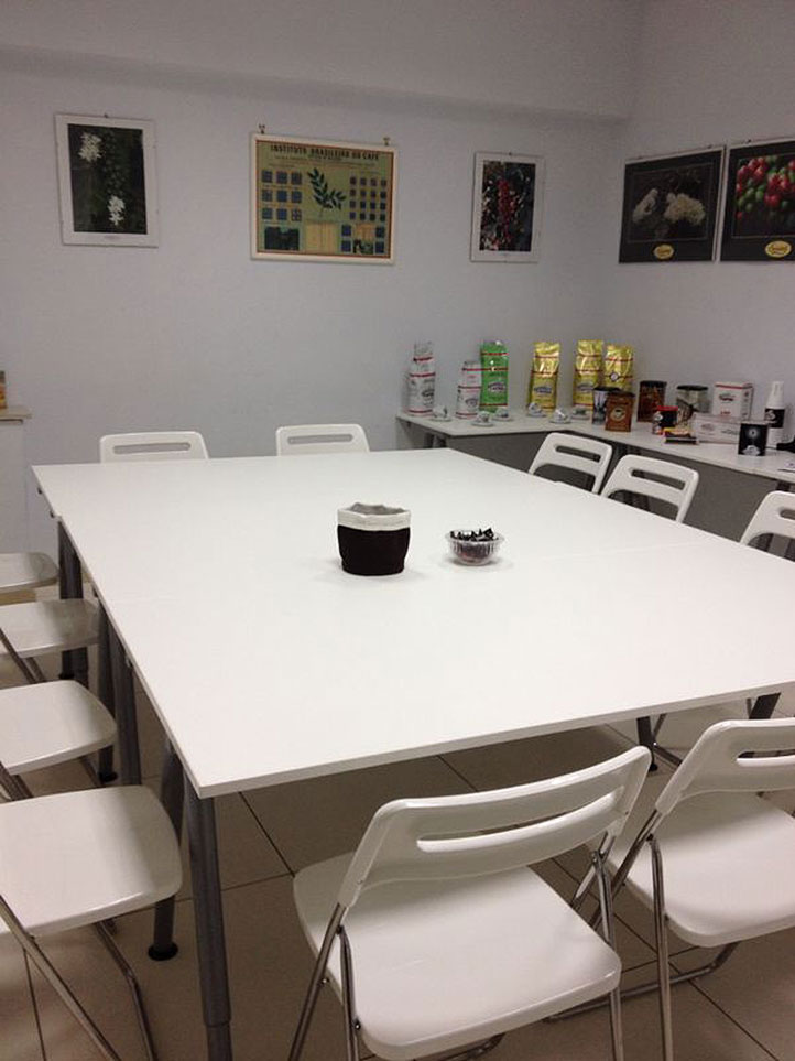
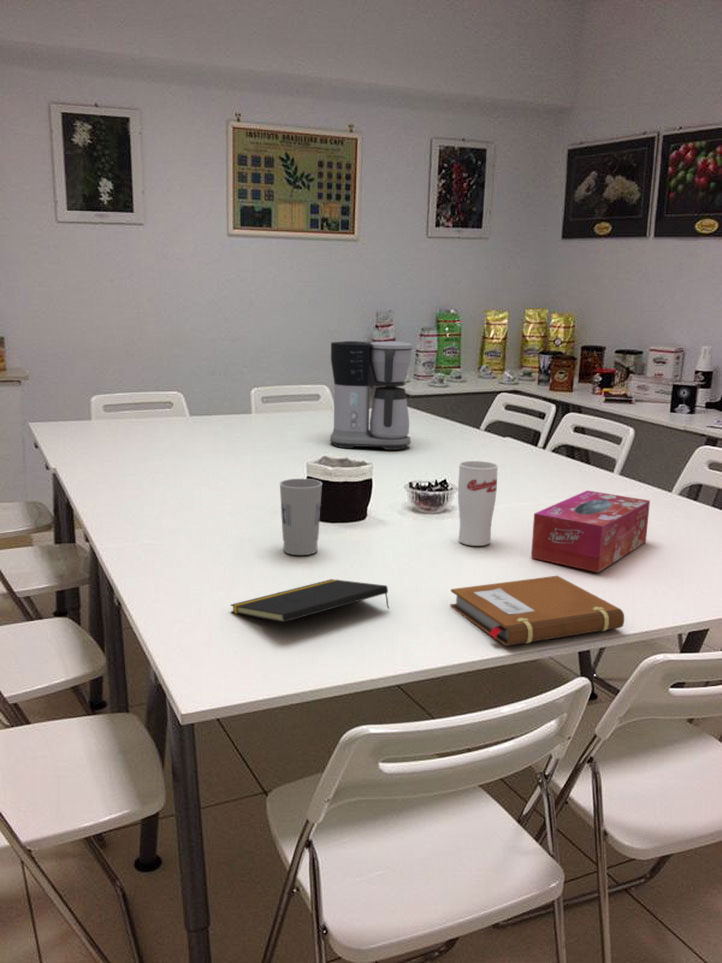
+ cup [278,478,323,556]
+ notepad [230,578,390,623]
+ notebook [449,575,625,647]
+ tissue box [530,489,651,573]
+ coffee maker [329,340,414,451]
+ cup [457,460,499,547]
